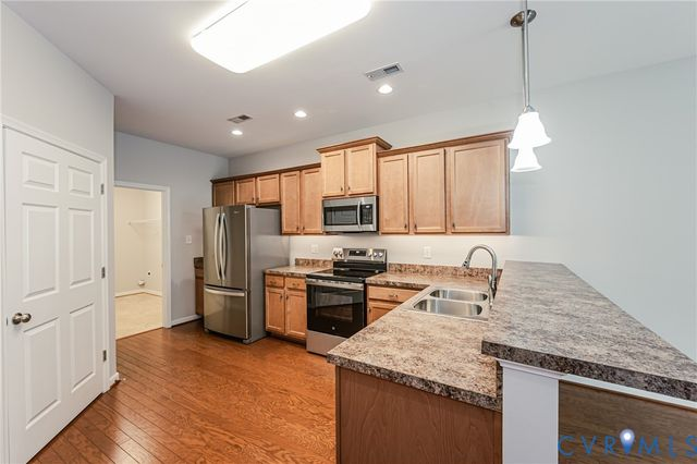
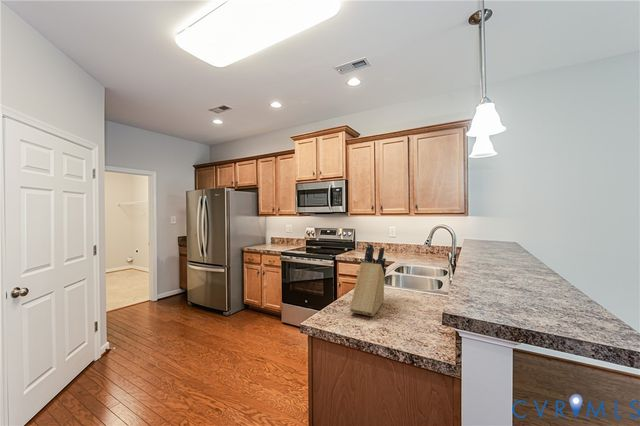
+ knife block [349,243,387,317]
